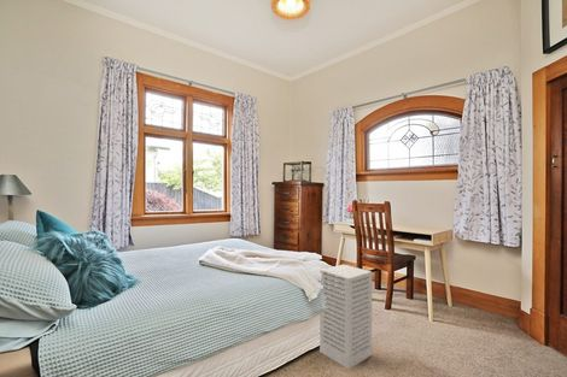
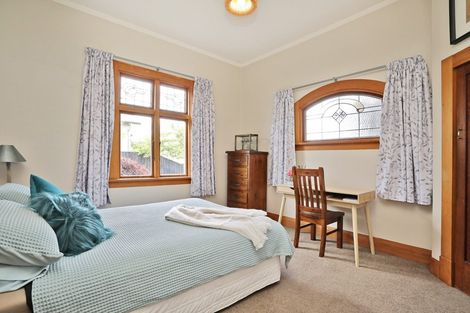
- air purifier [318,263,373,370]
